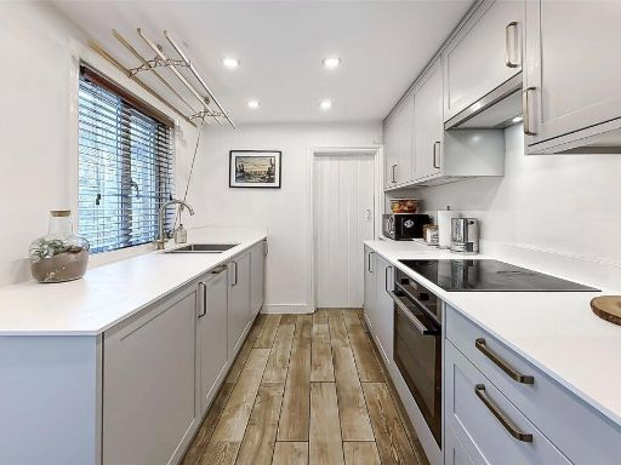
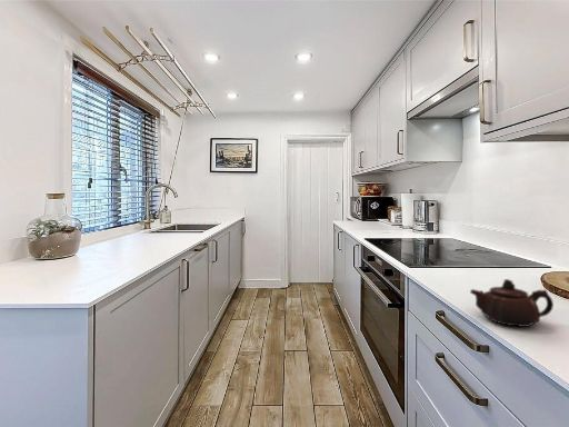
+ teapot [469,278,555,328]
